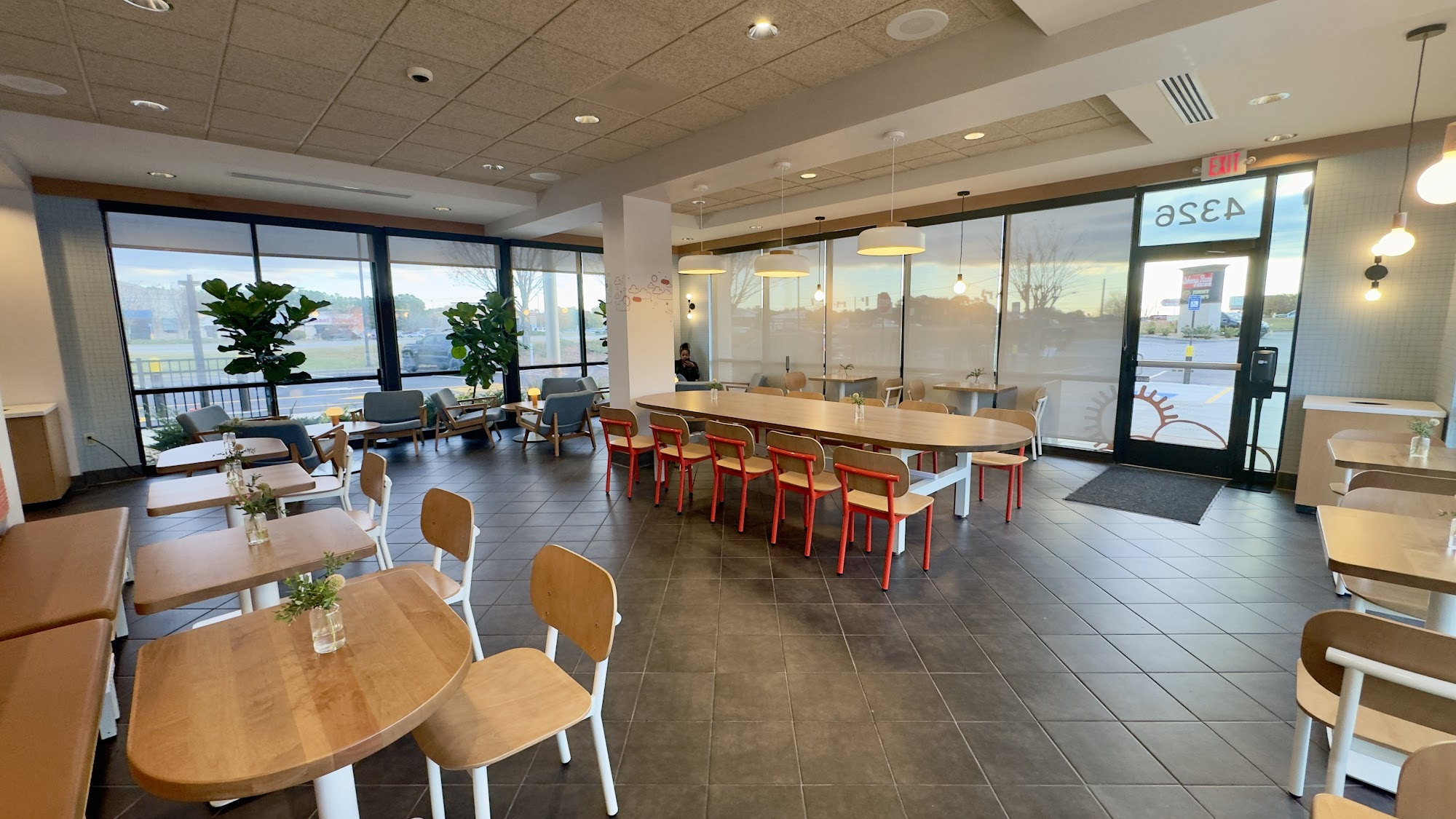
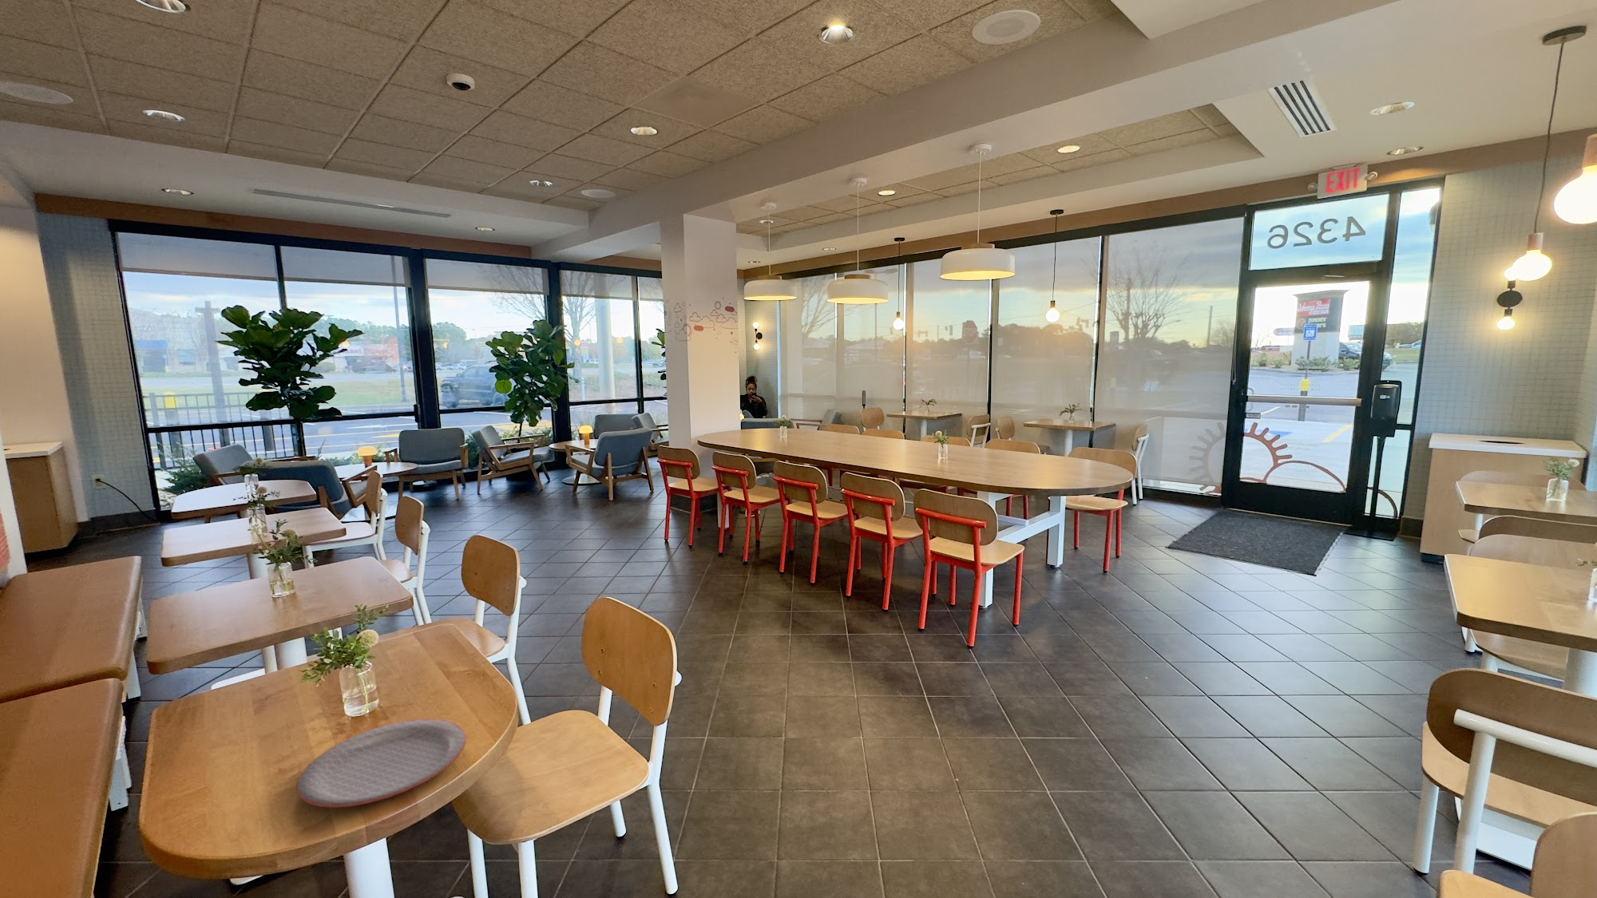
+ plate [296,717,467,808]
